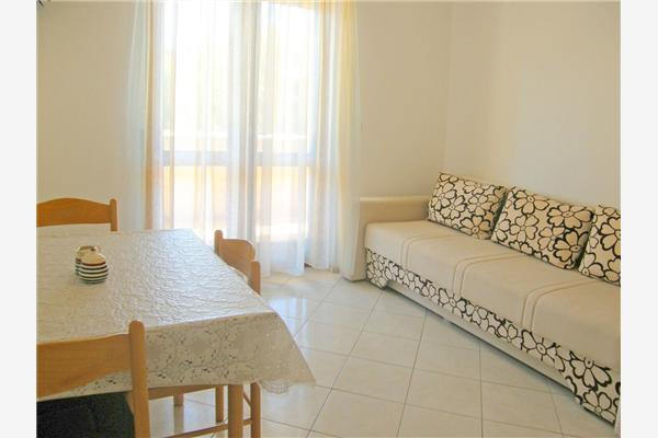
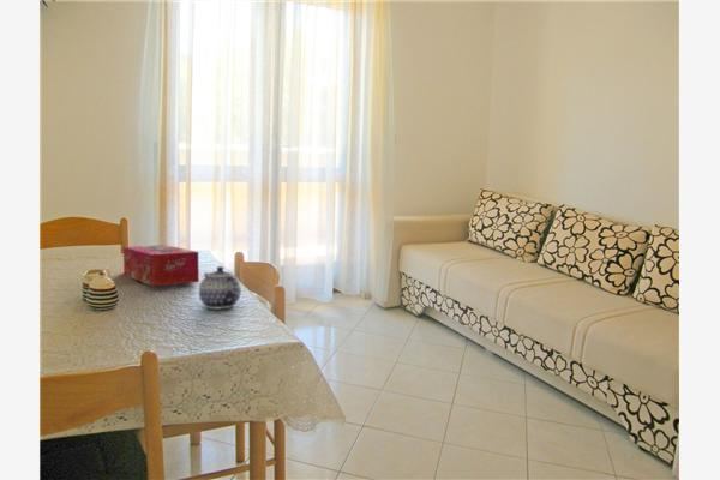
+ teapot [198,265,242,310]
+ tissue box [122,244,200,287]
